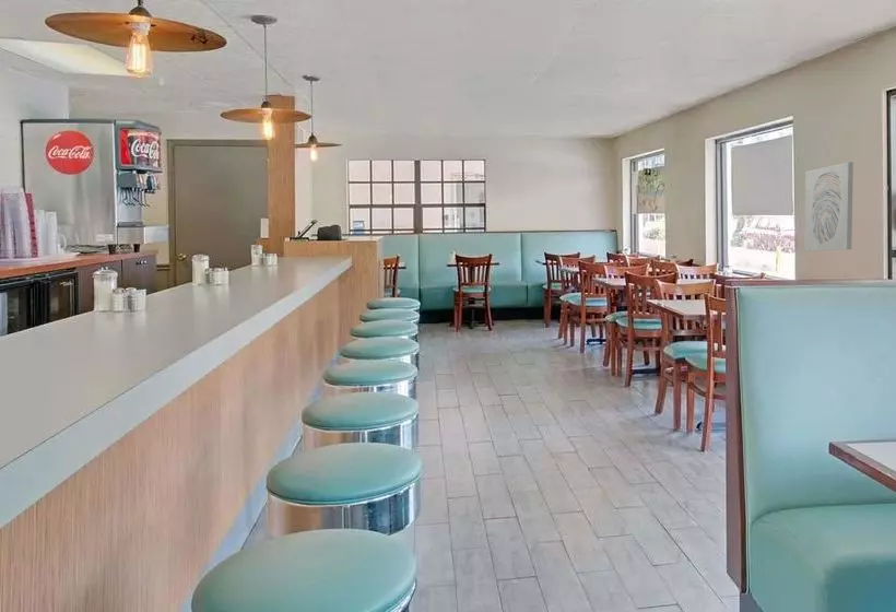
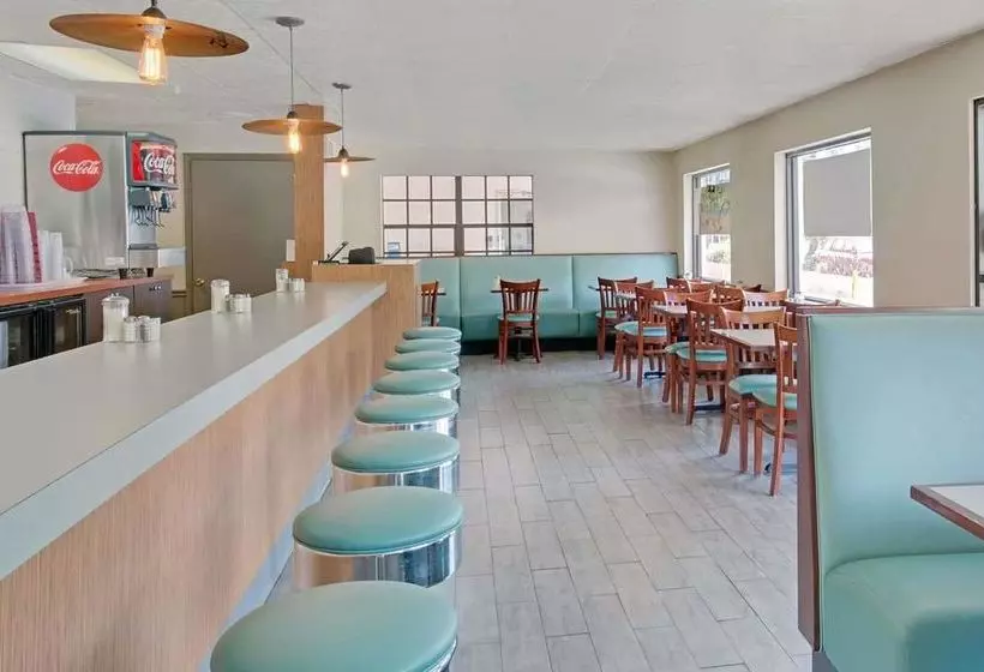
- wall art [803,161,854,252]
